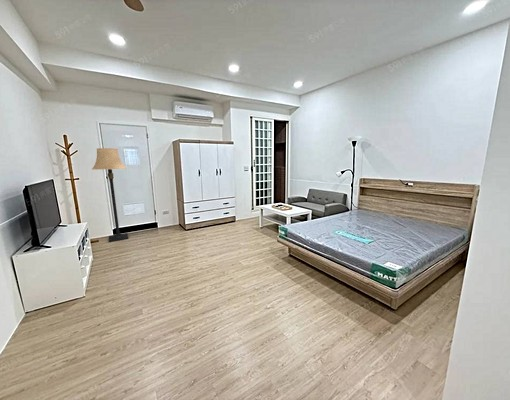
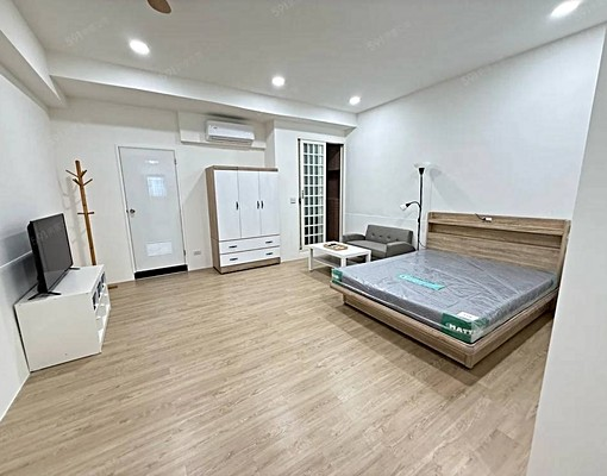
- lamp [91,147,129,243]
